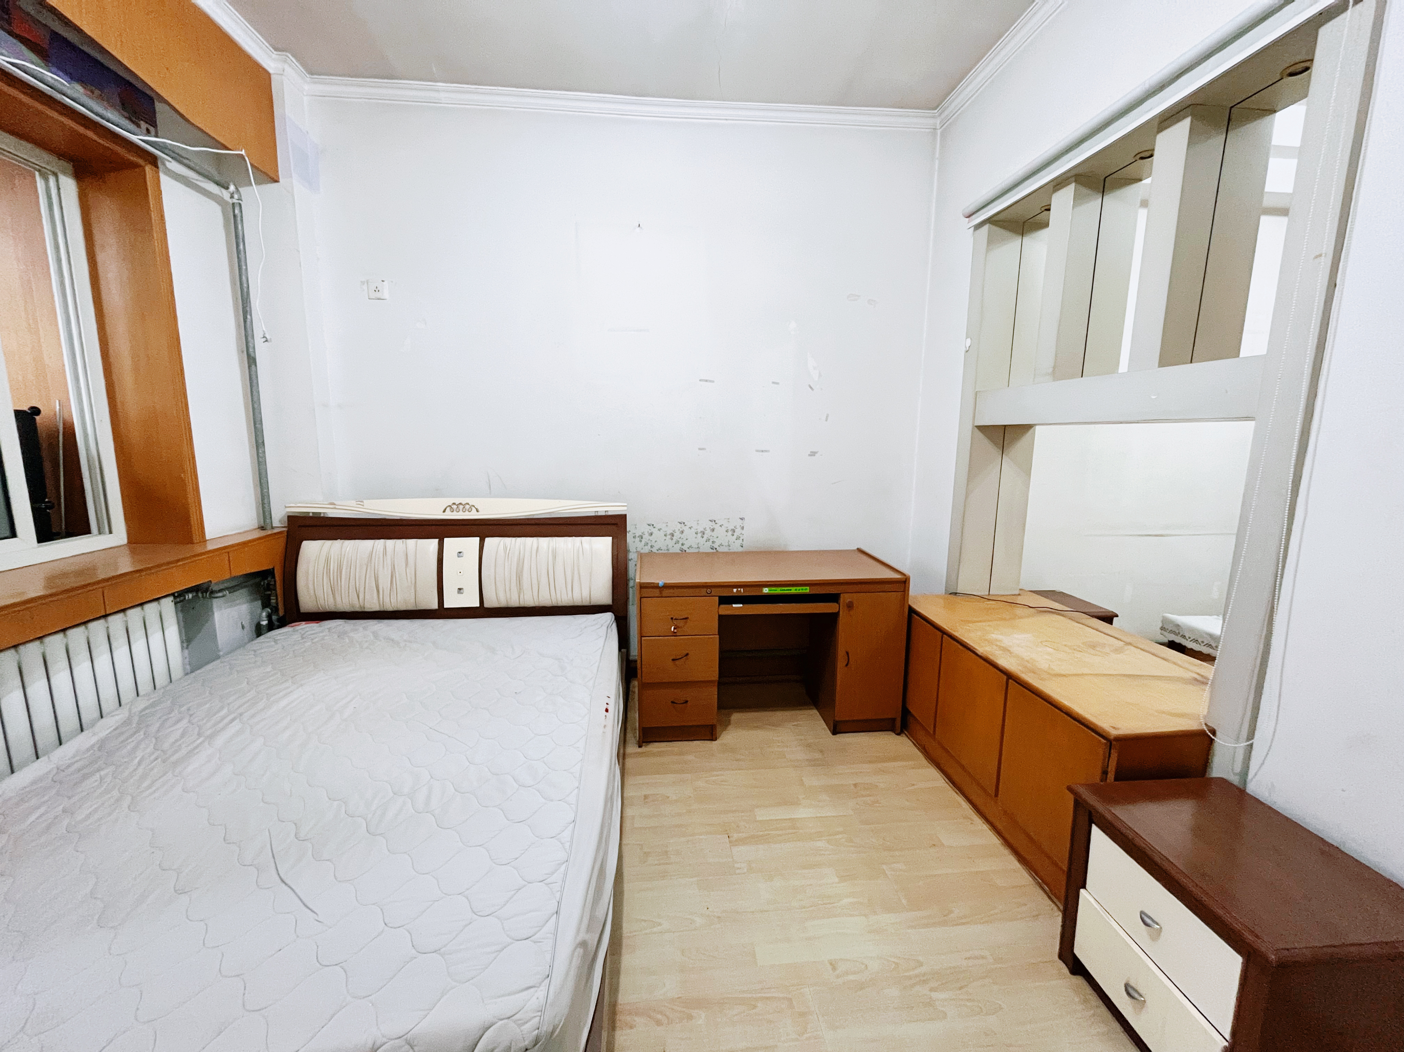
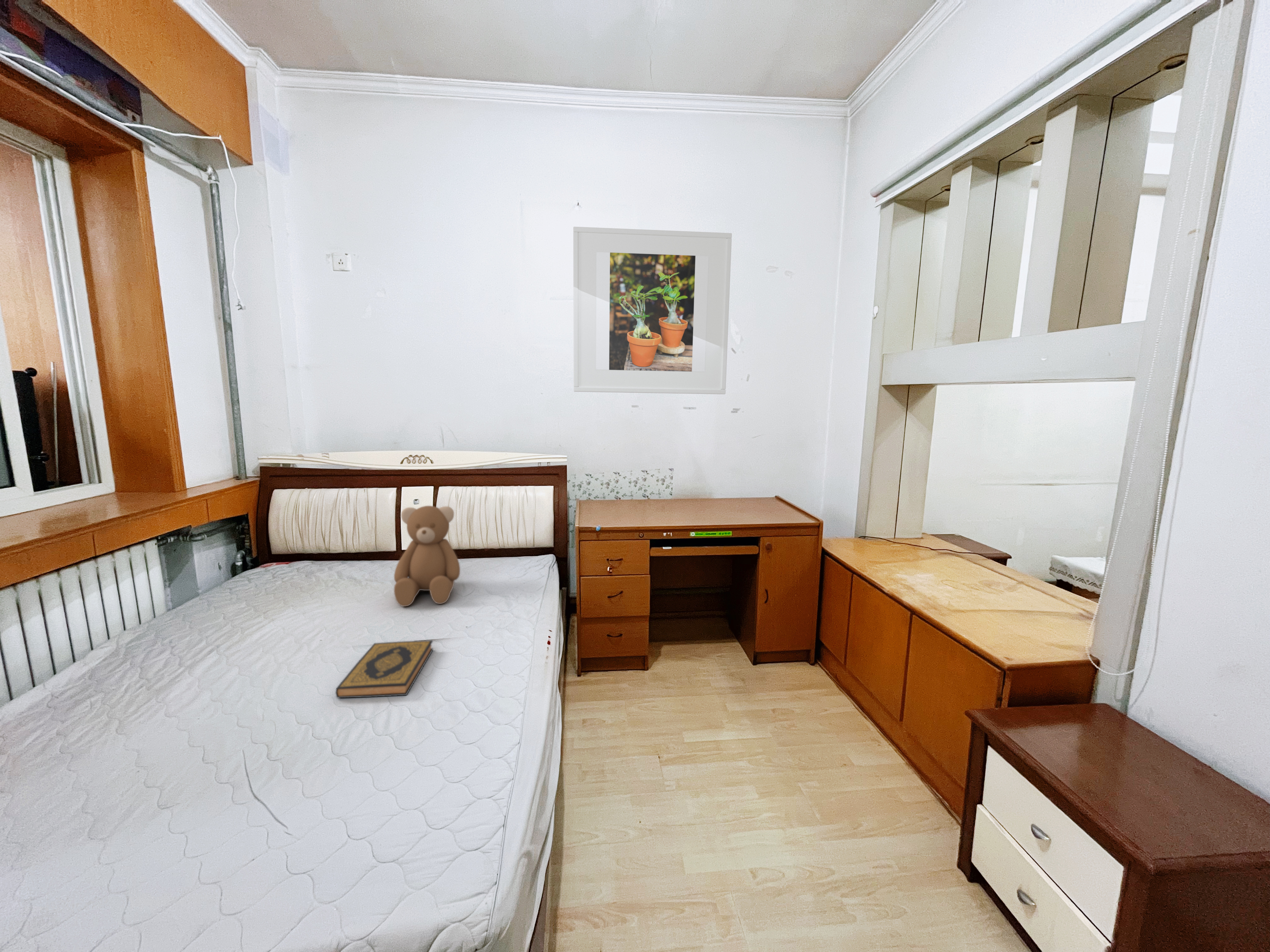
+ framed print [573,226,732,394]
+ teddy bear [393,505,460,607]
+ hardback book [335,640,433,698]
